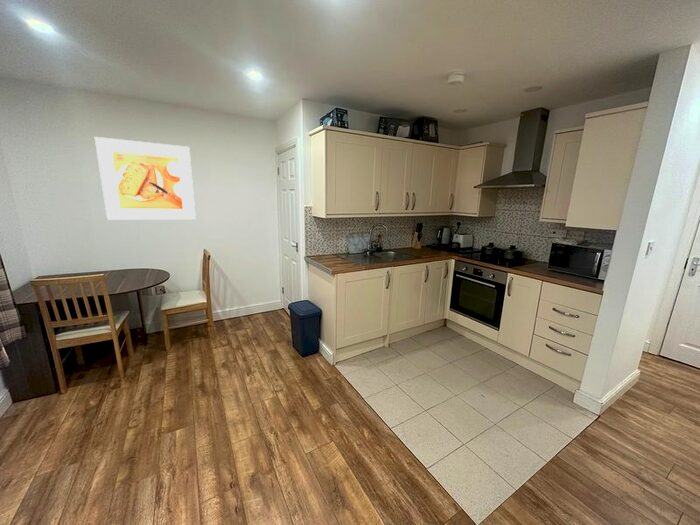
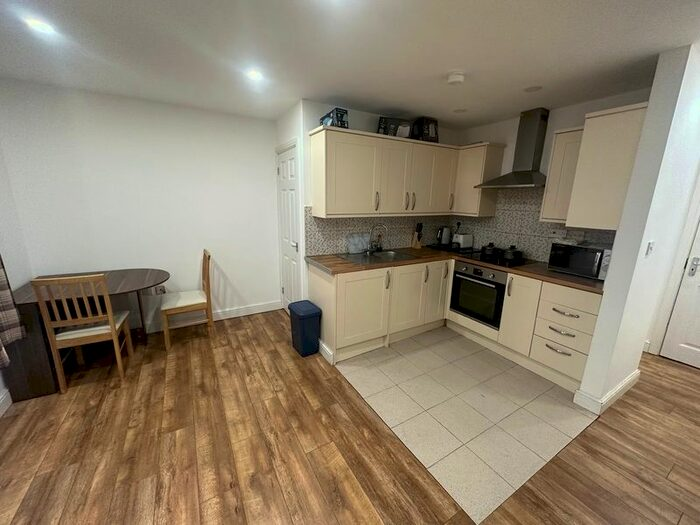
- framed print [94,136,197,221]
